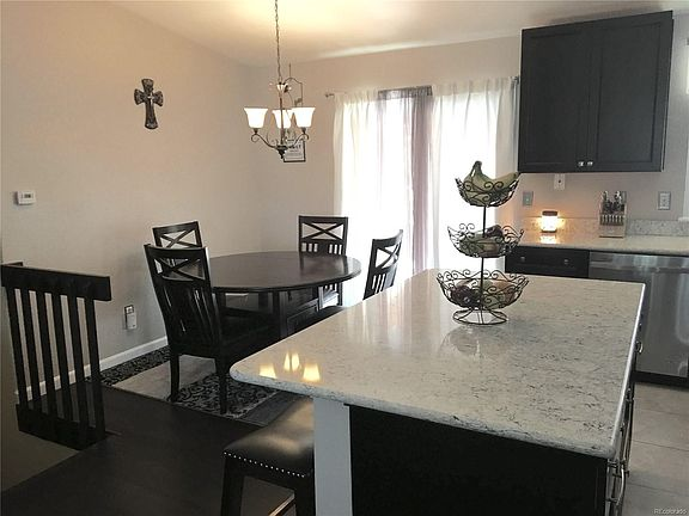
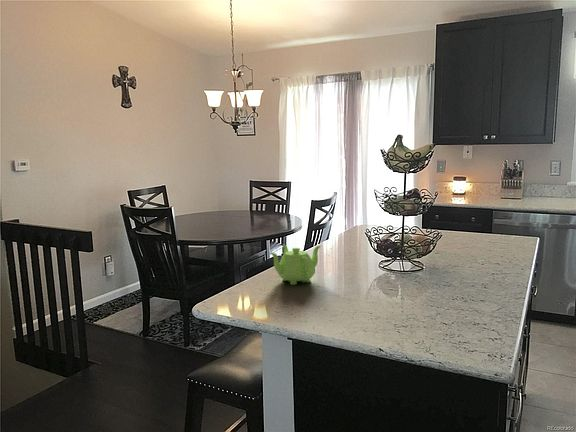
+ teapot [269,243,321,286]
